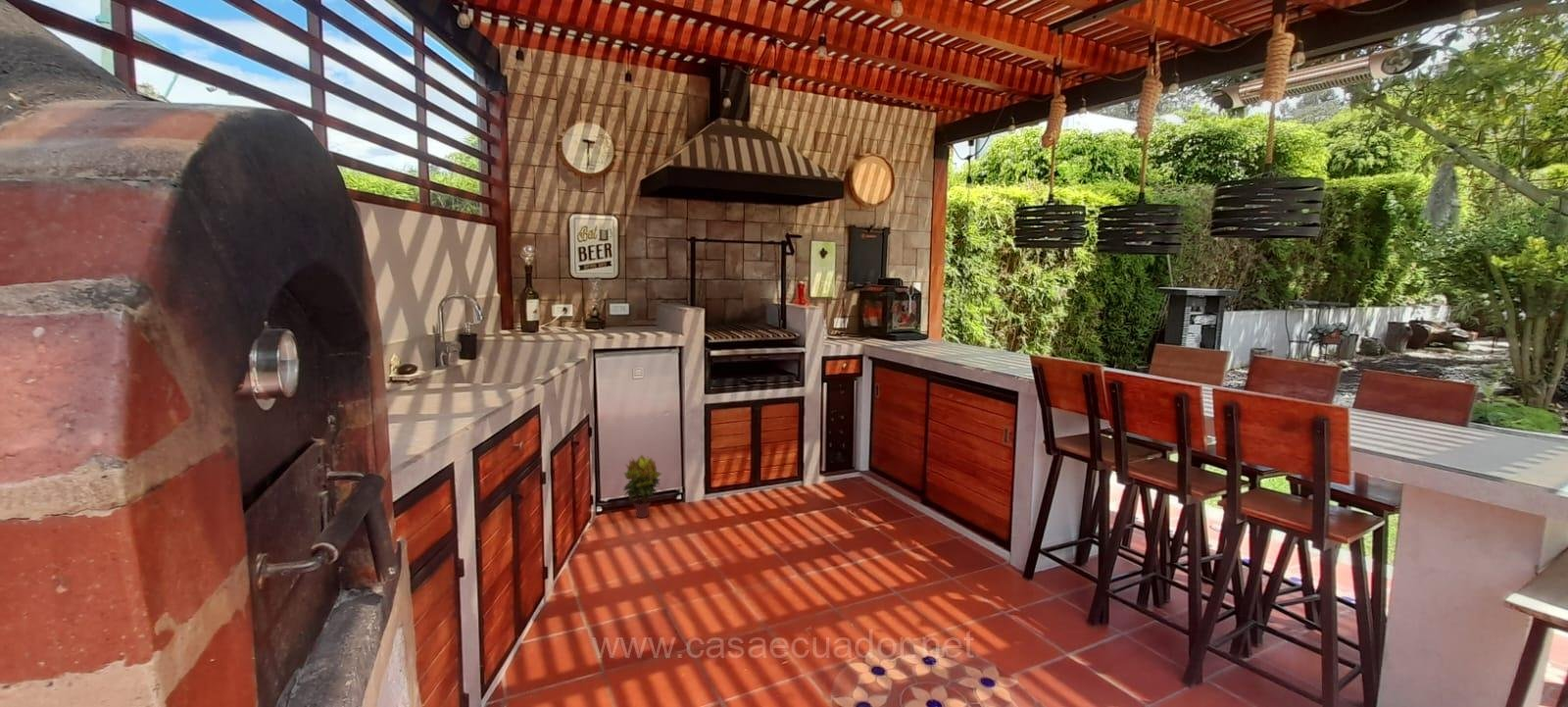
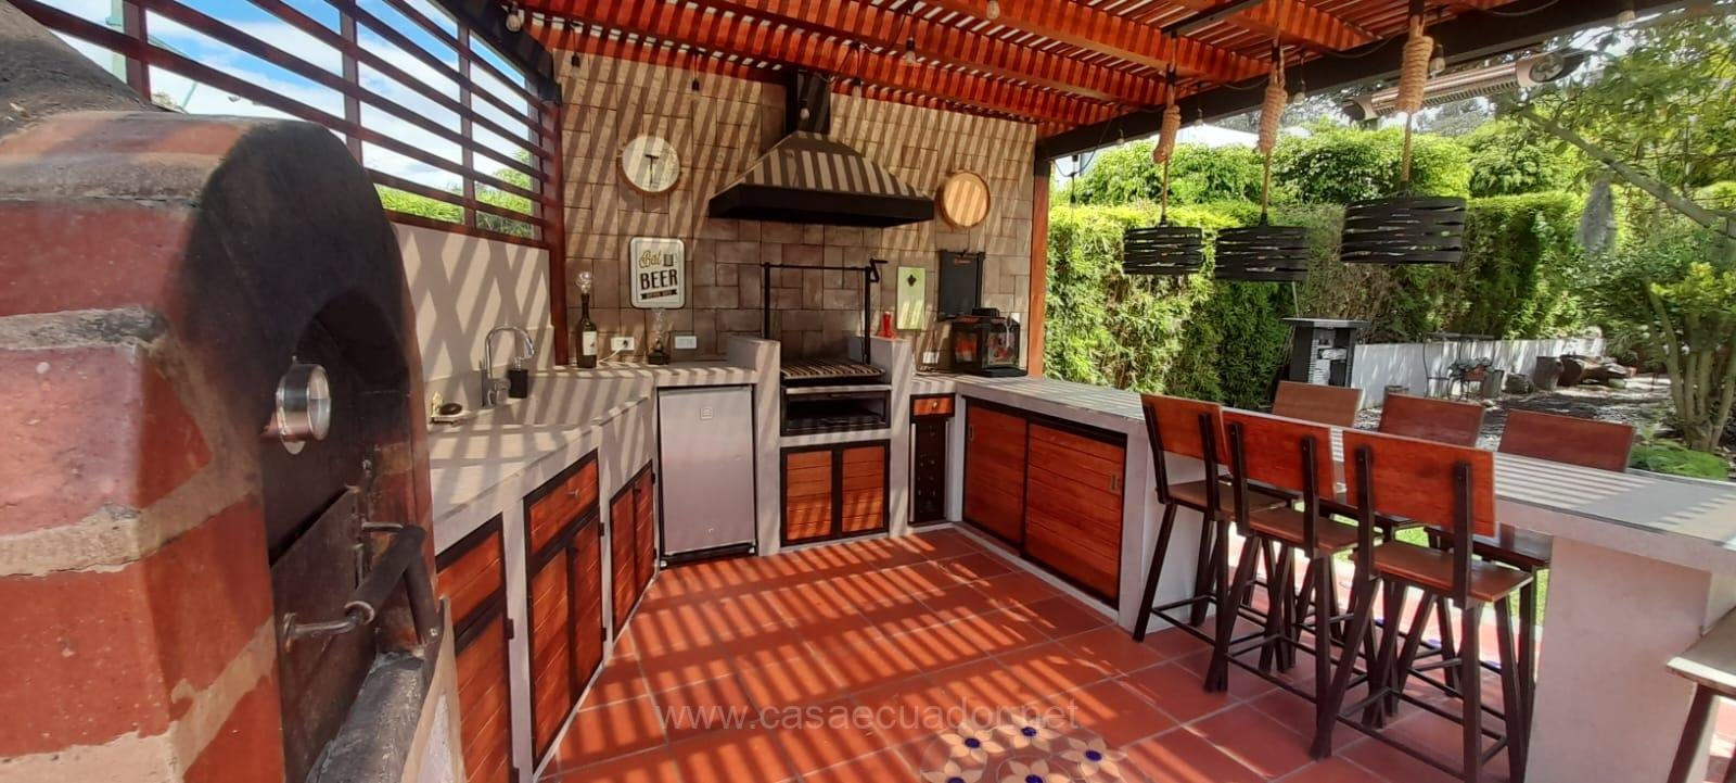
- potted plant [621,454,662,519]
